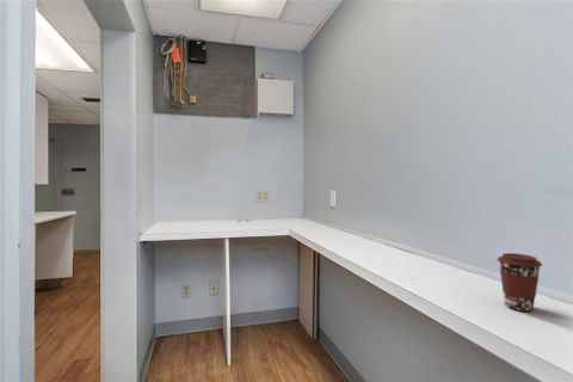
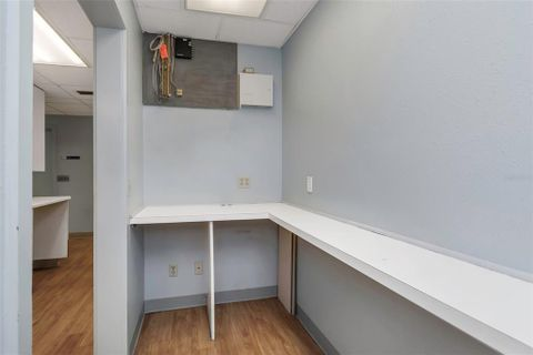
- coffee cup [495,252,543,313]
